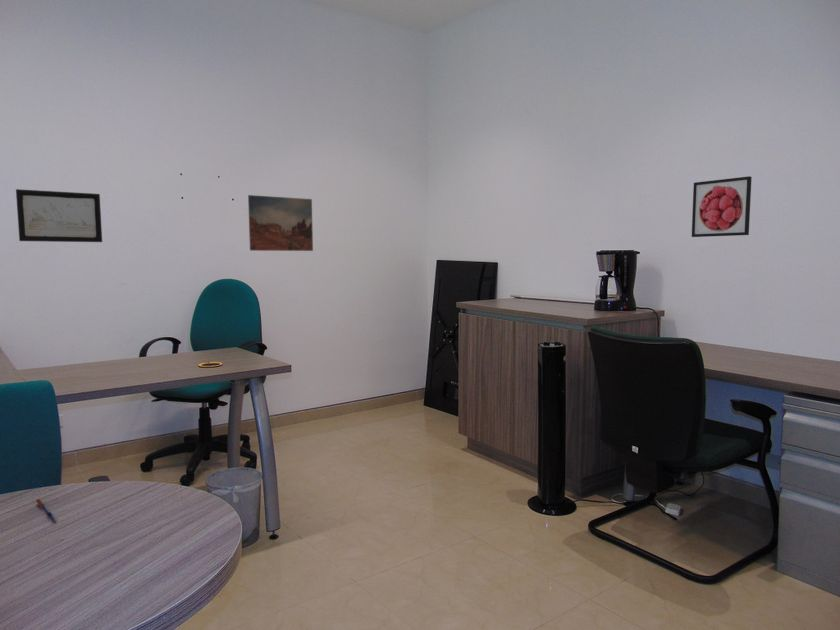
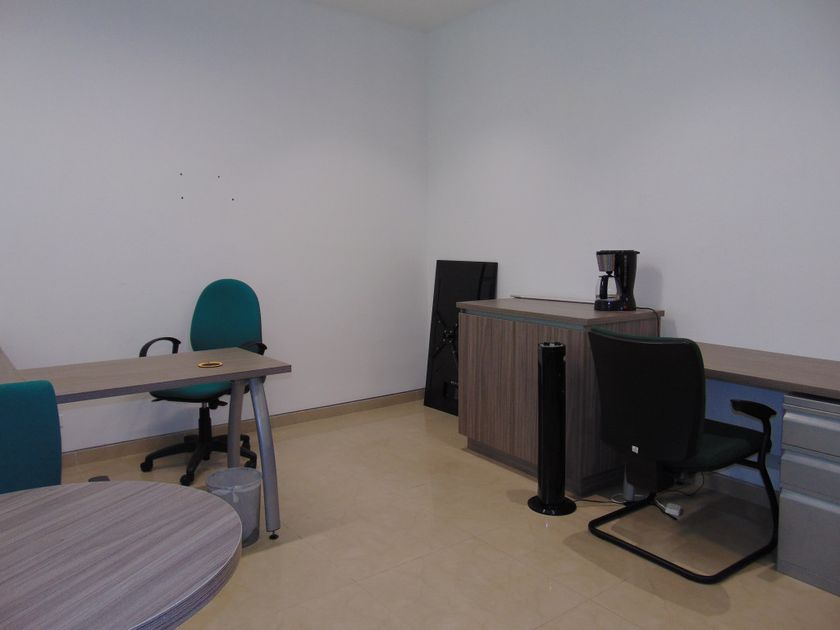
- wall art [15,188,103,243]
- pen [35,498,57,523]
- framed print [691,175,753,238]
- wall art [247,194,314,252]
